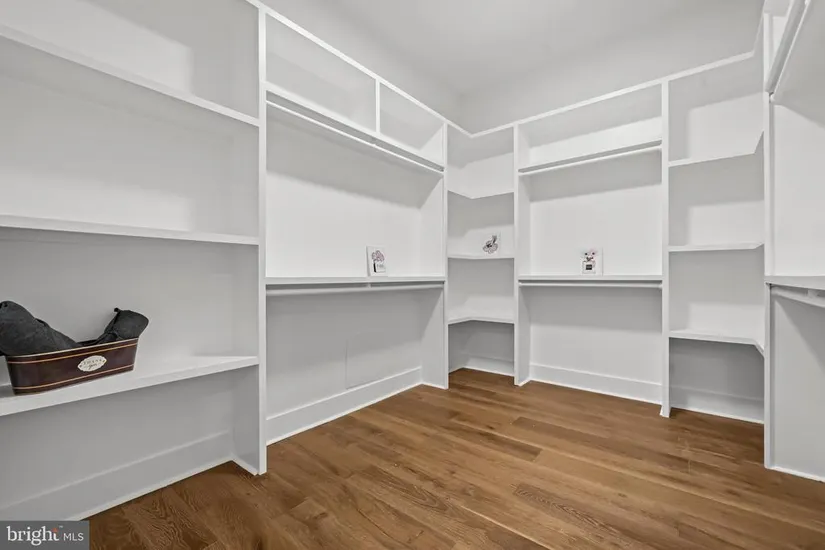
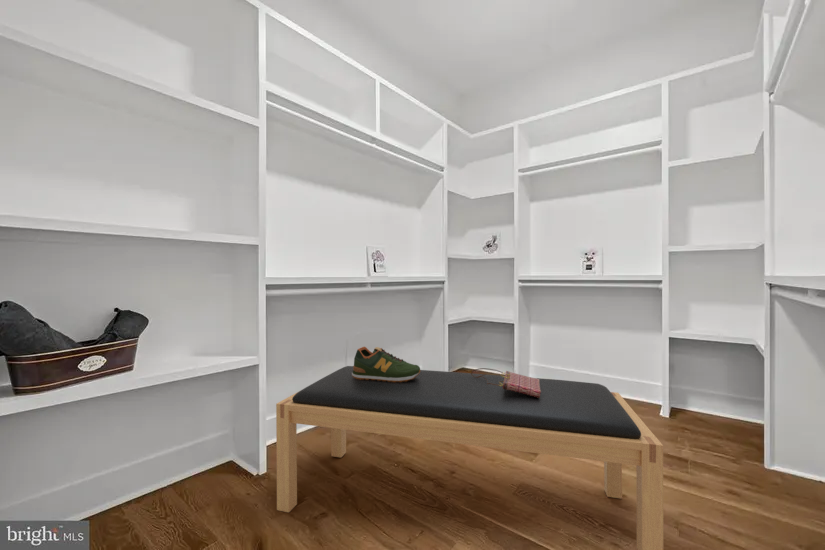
+ shoe [352,346,421,382]
+ handbag [470,367,541,398]
+ bench [275,365,664,550]
